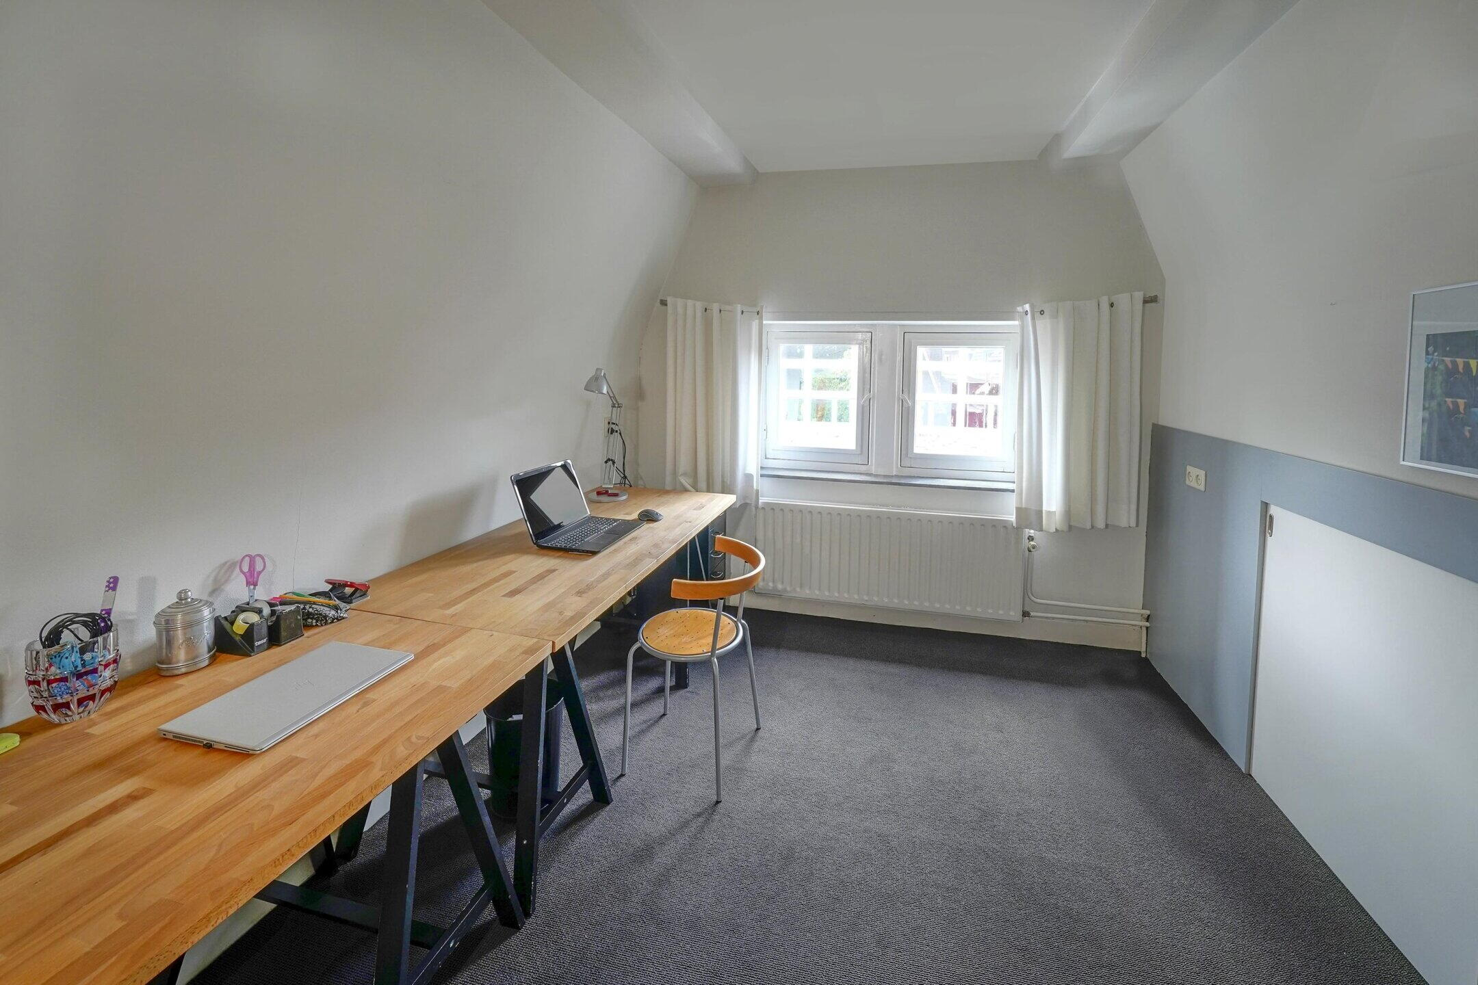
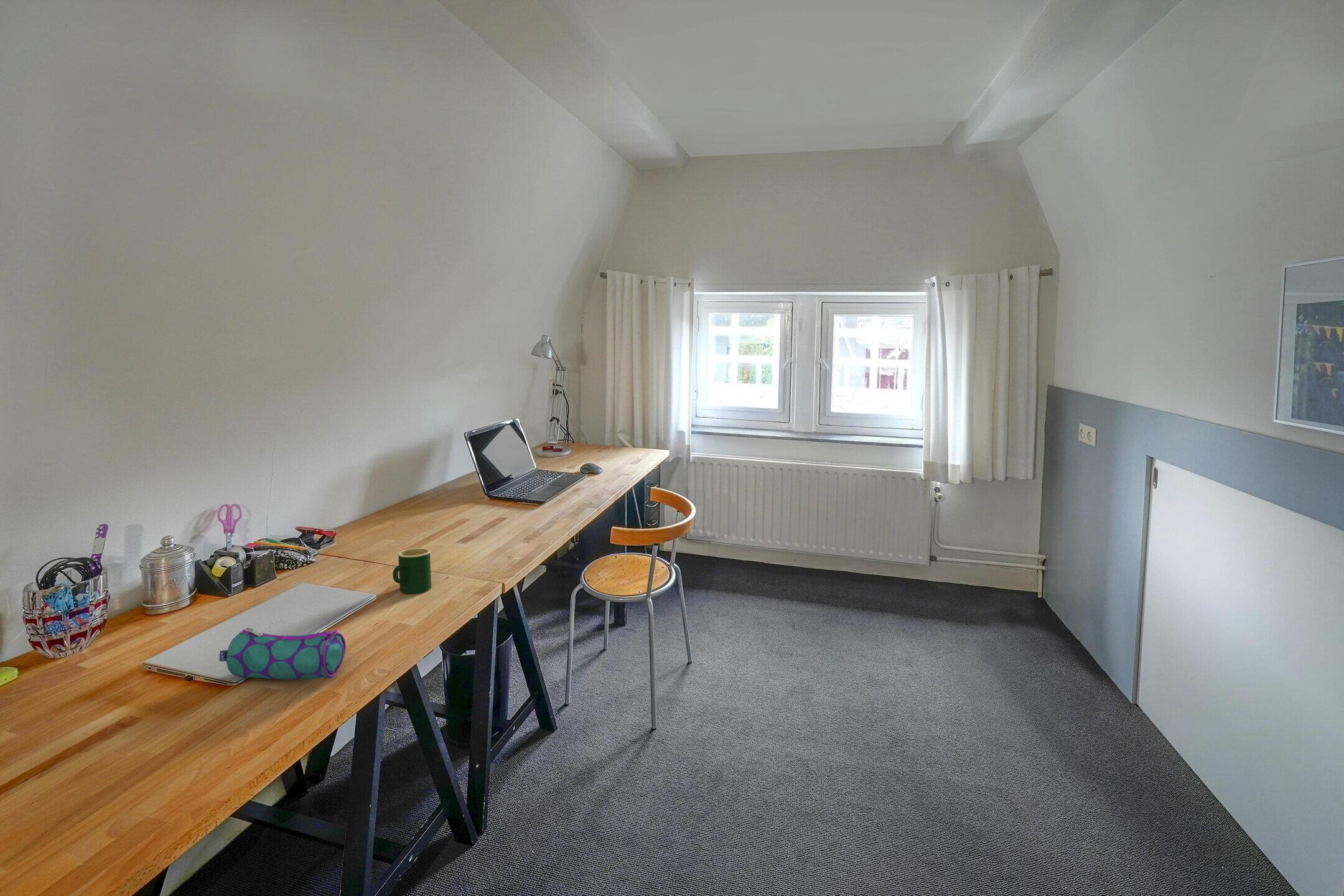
+ mug [392,548,432,594]
+ pencil case [218,627,346,680]
